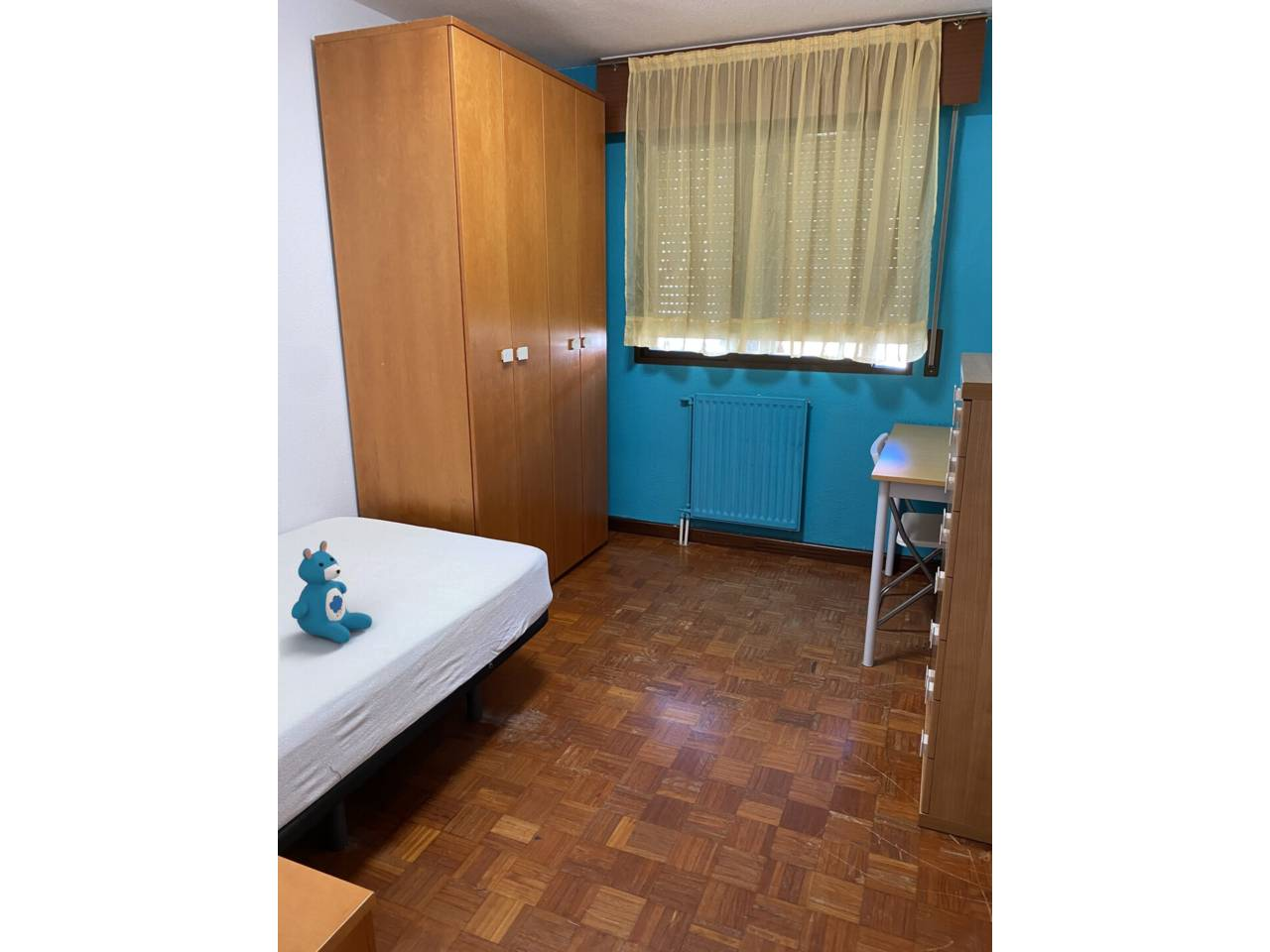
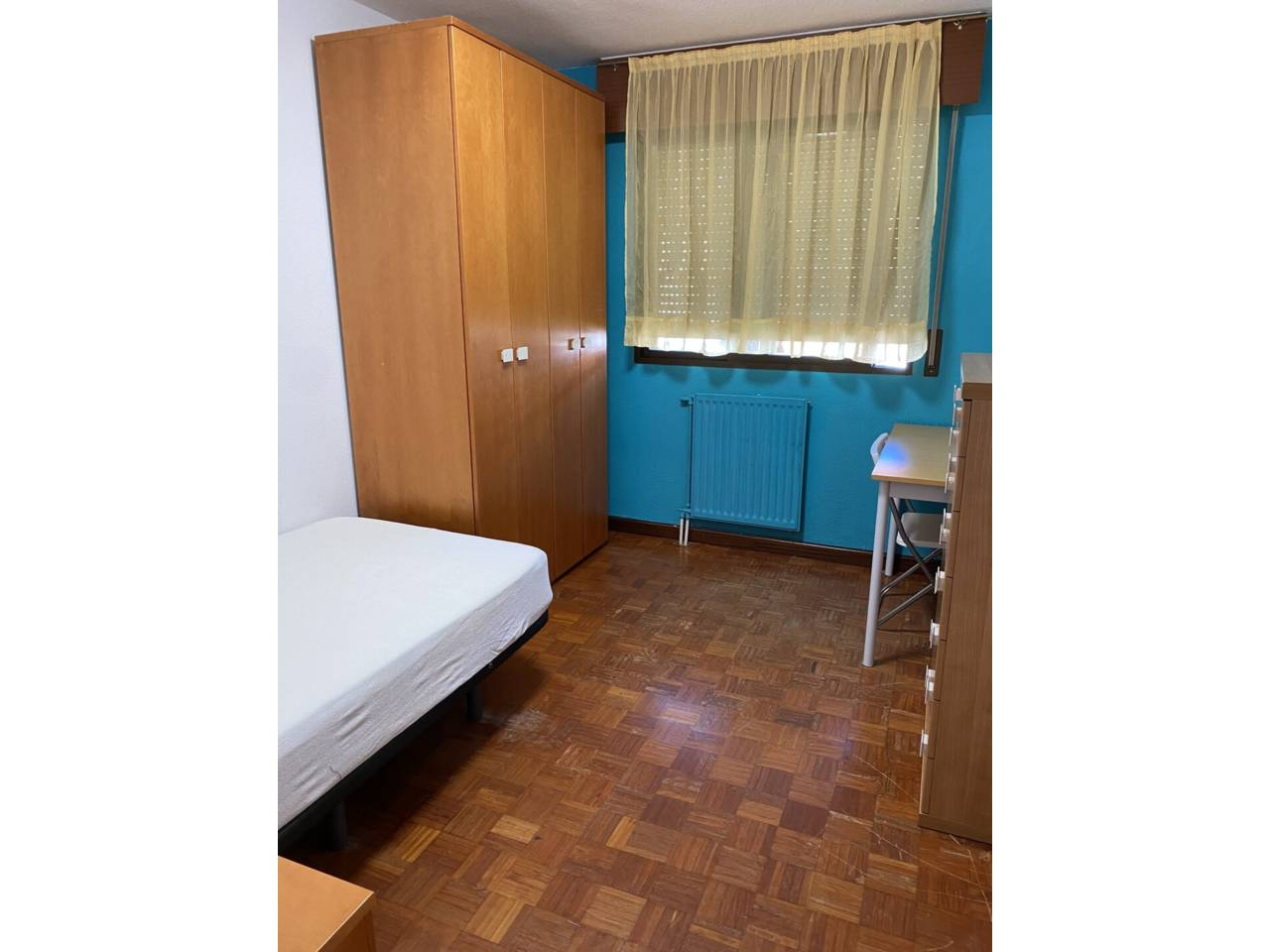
- teddy bear [291,539,373,645]
